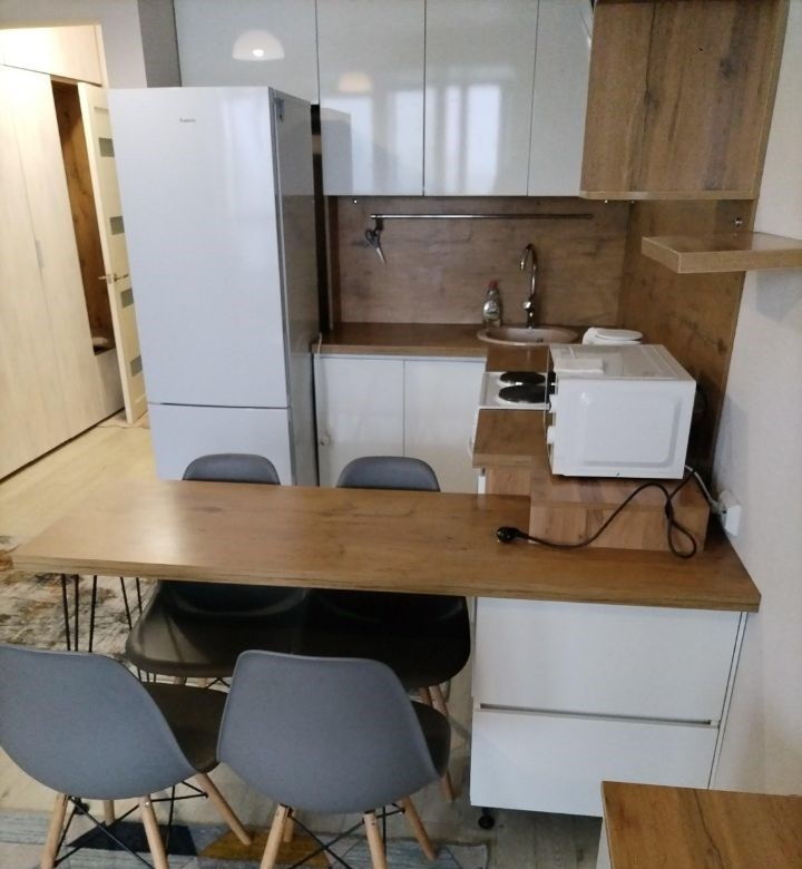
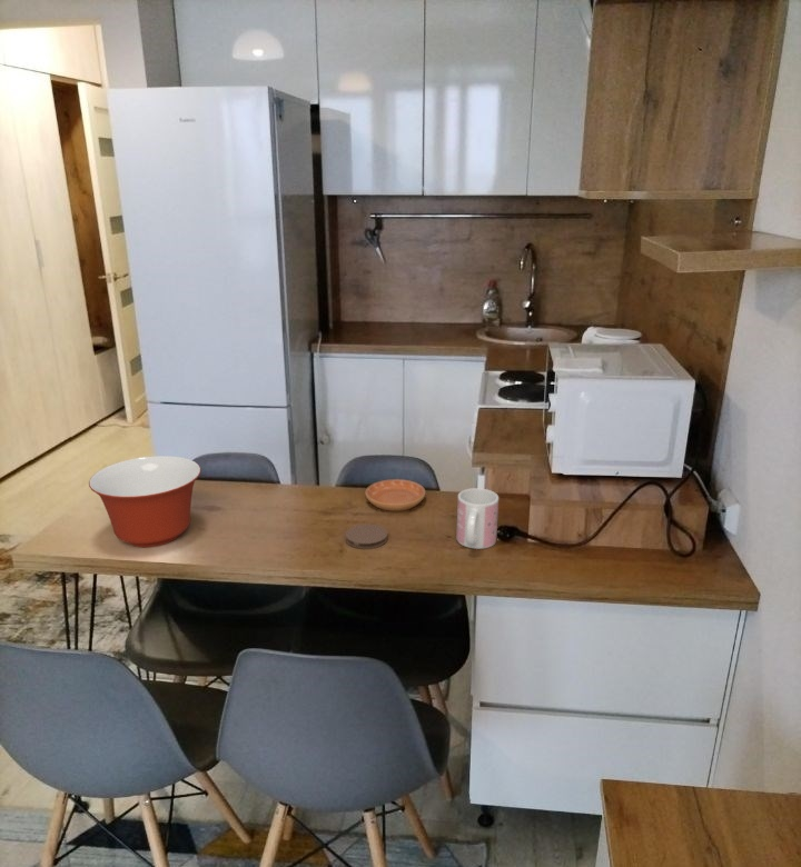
+ mixing bowl [88,455,202,548]
+ mug [455,487,500,550]
+ coaster [344,524,388,550]
+ saucer [365,478,426,512]
